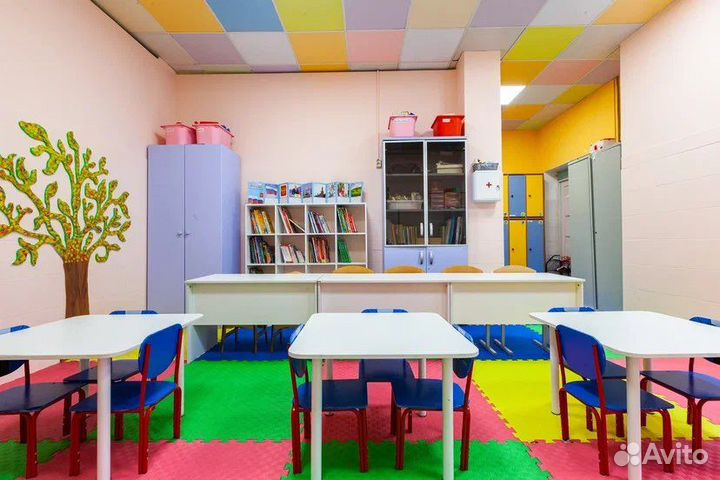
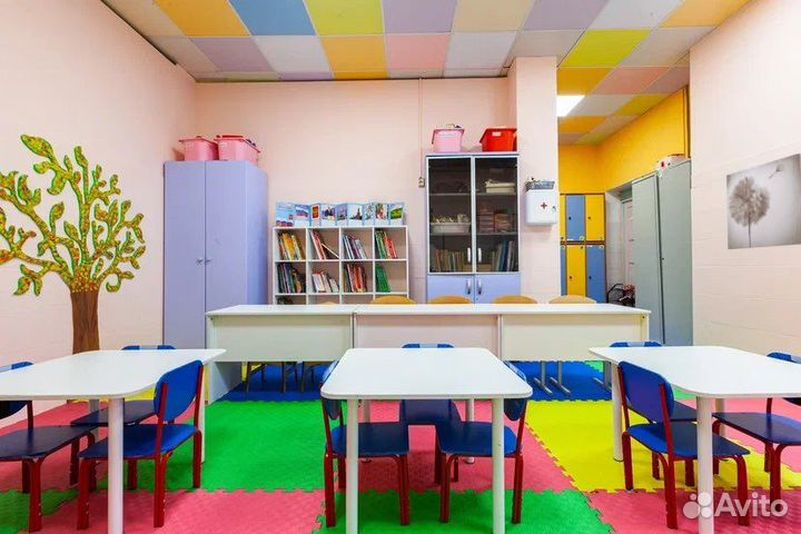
+ wall art [725,152,801,250]
